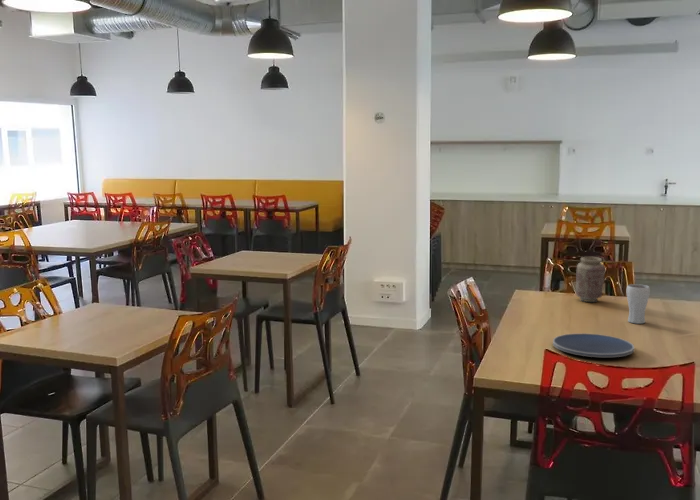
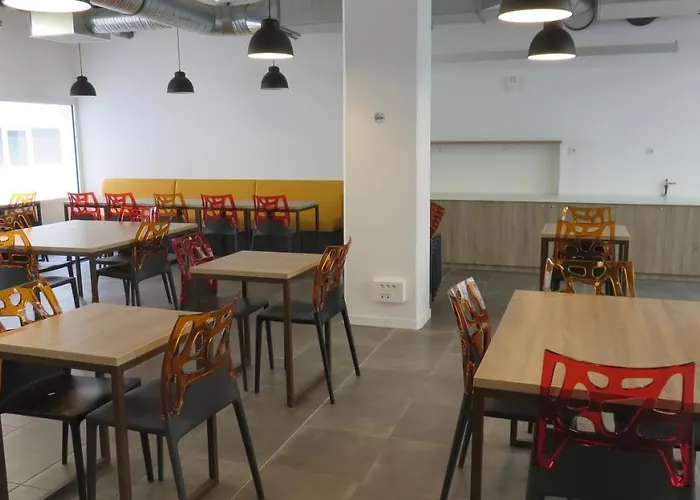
- drinking glass [626,283,651,325]
- plate [552,332,635,358]
- vase [575,256,606,303]
